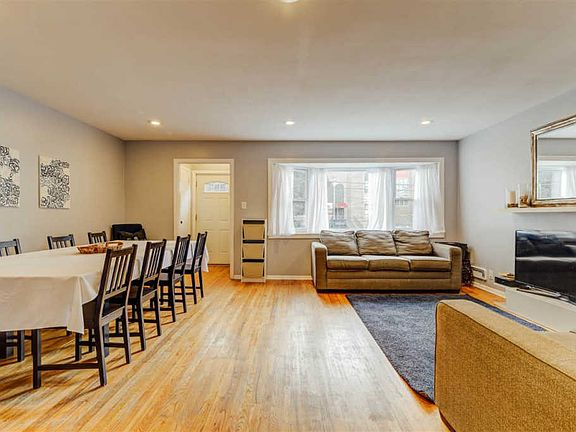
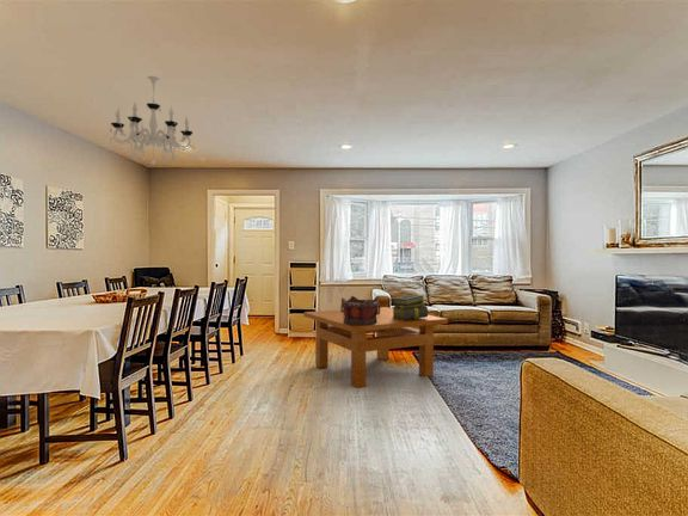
+ table [302,306,449,389]
+ decorative container [339,295,381,325]
+ chandelier [109,75,195,166]
+ stack of books [391,294,429,320]
